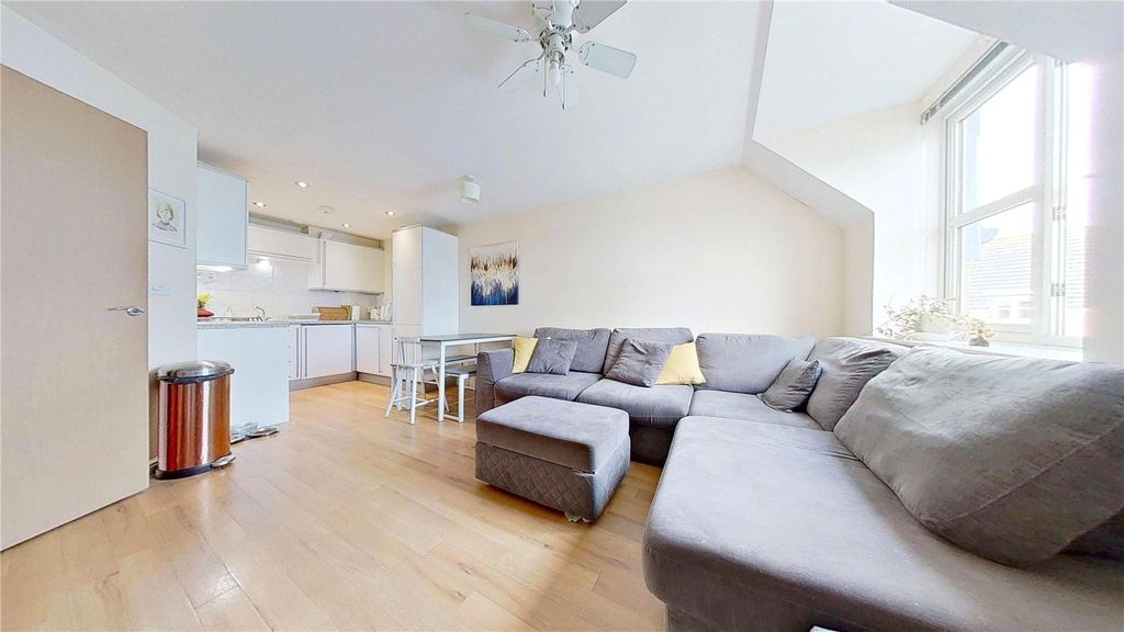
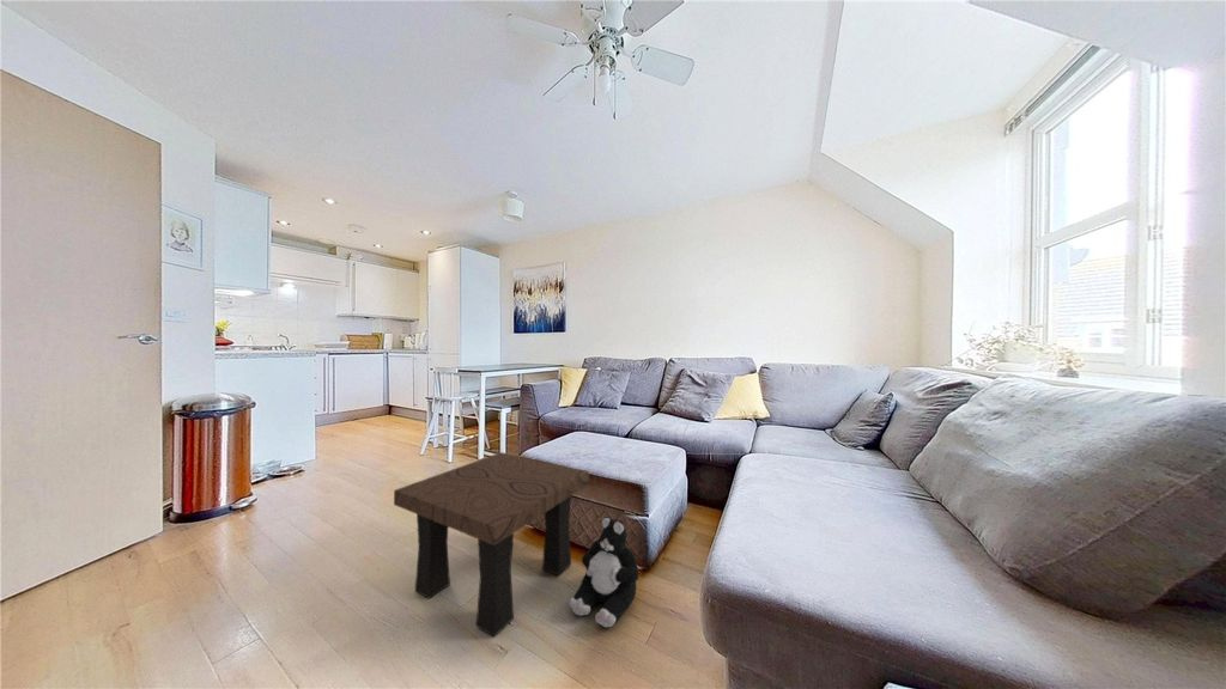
+ side table [393,451,590,638]
+ plush toy [568,516,641,628]
